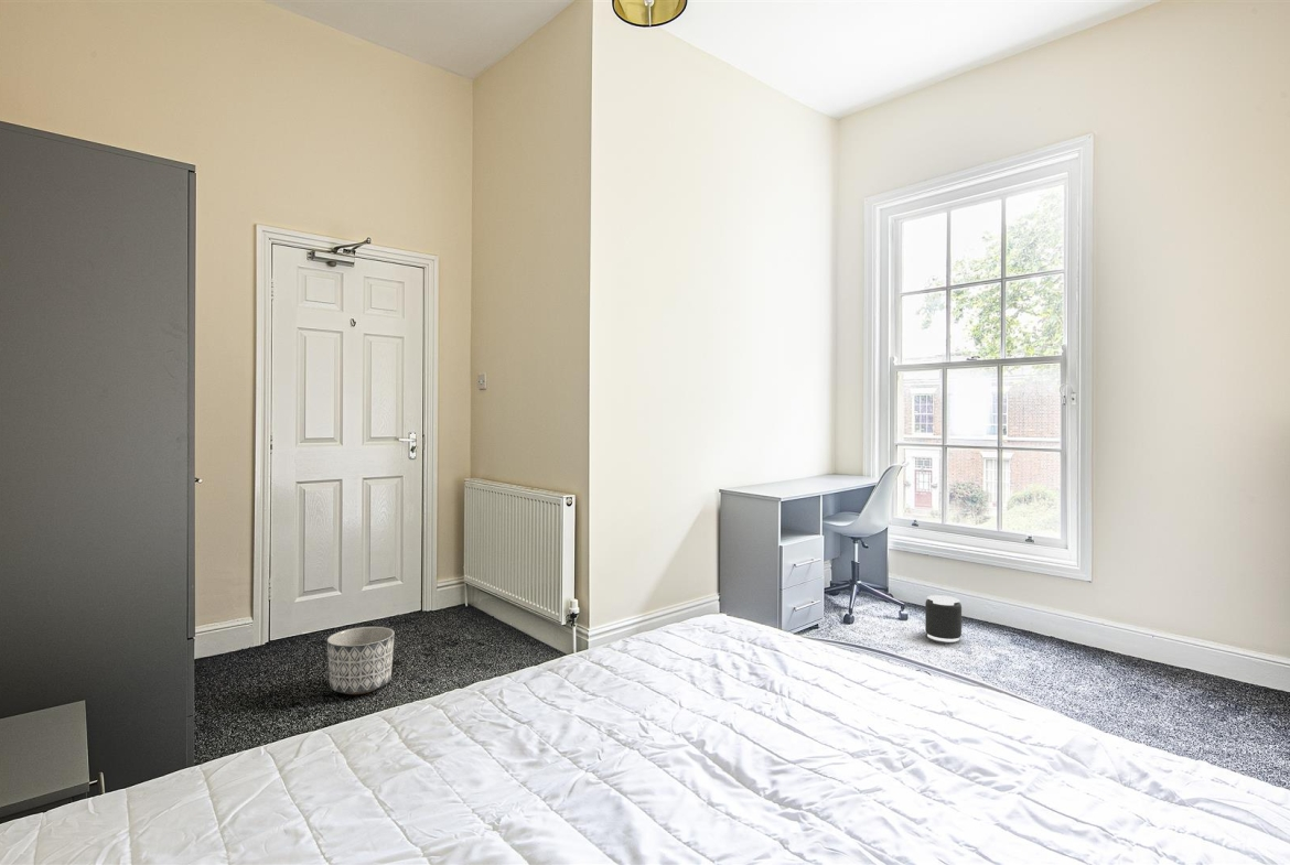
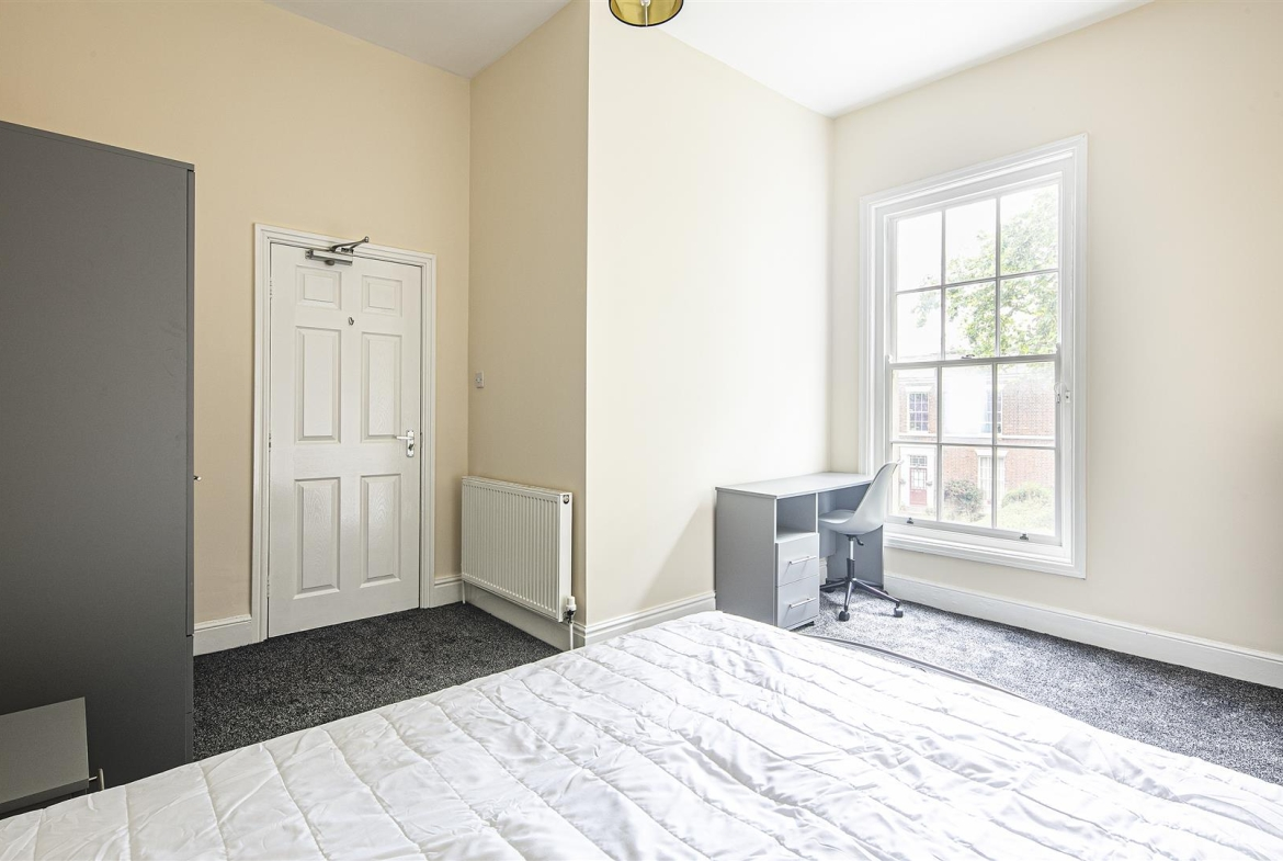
- planter [326,626,396,695]
- speaker [924,594,963,642]
